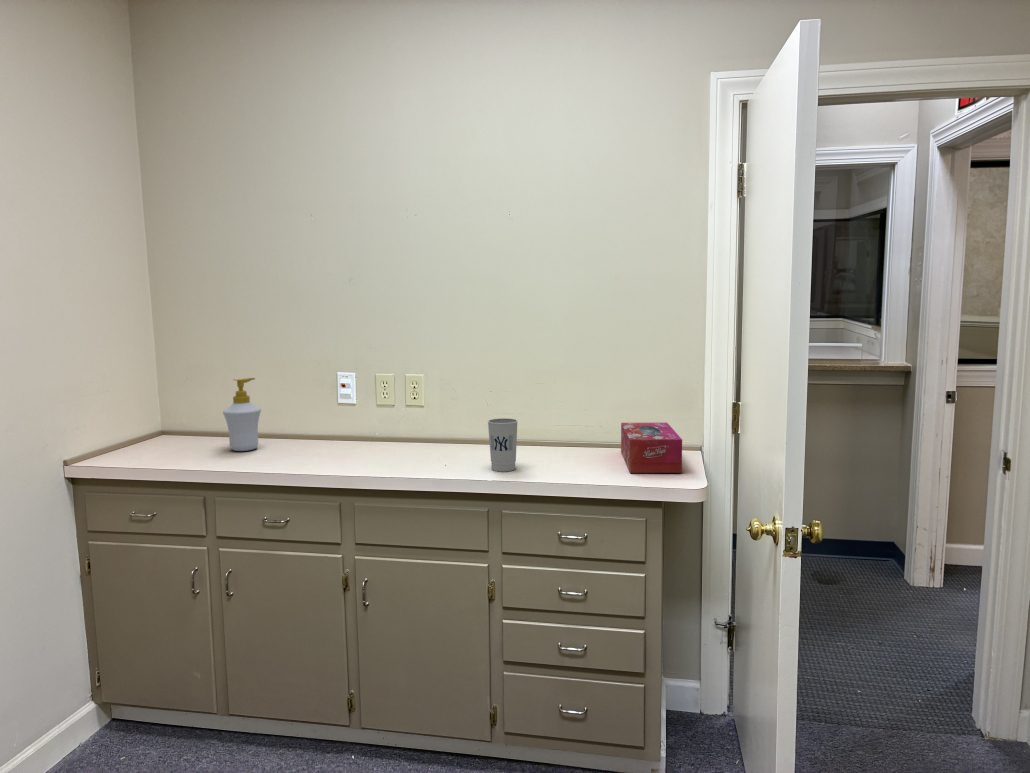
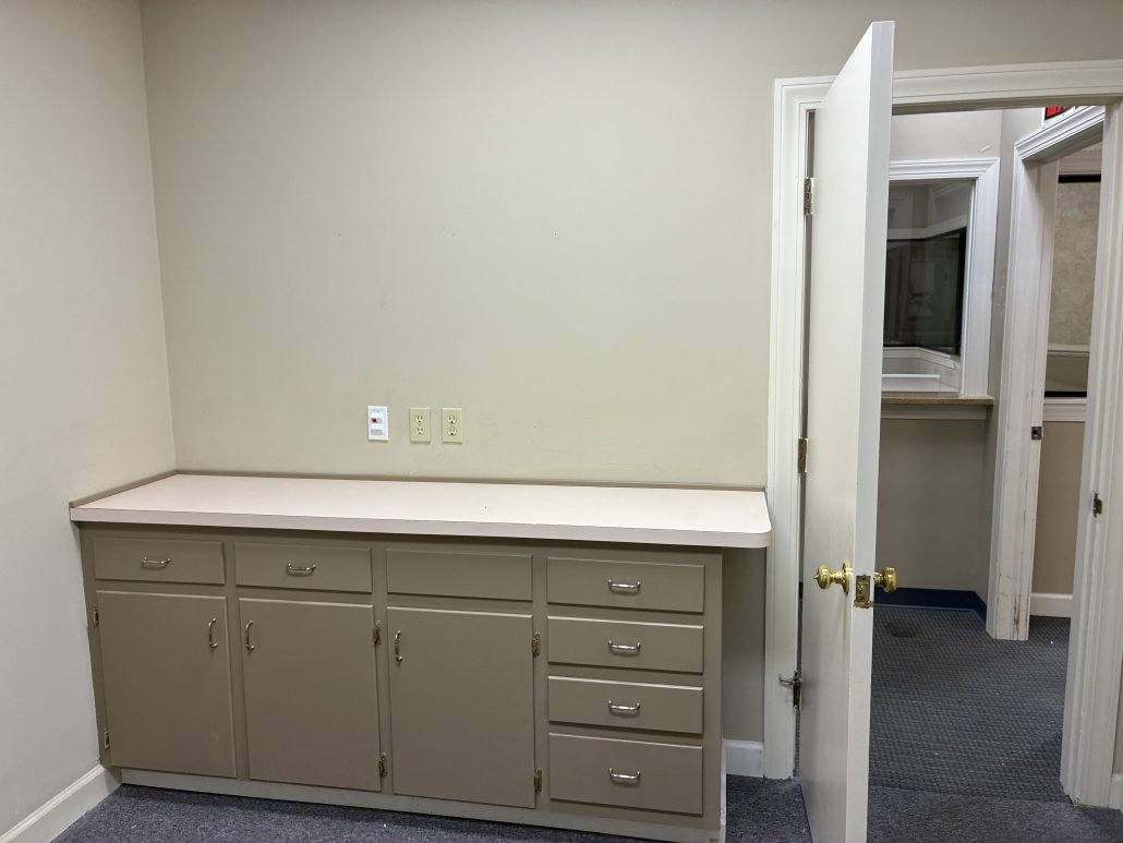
- tissue box [620,421,683,474]
- cup [487,417,519,473]
- soap bottle [222,377,262,452]
